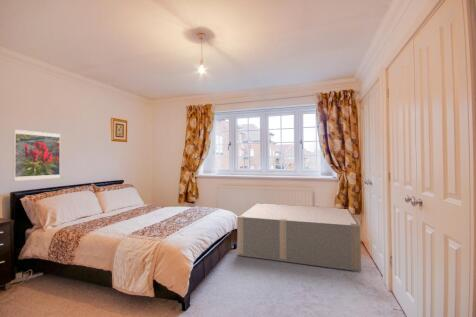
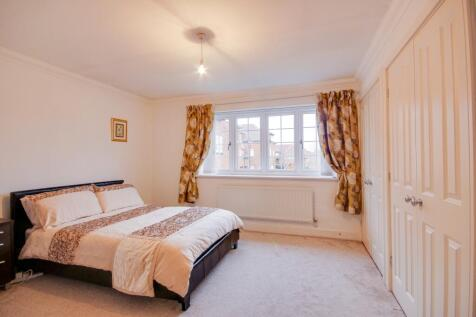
- storage bench [236,202,362,272]
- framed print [12,129,61,182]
